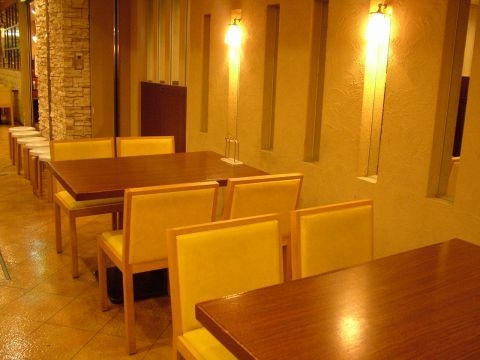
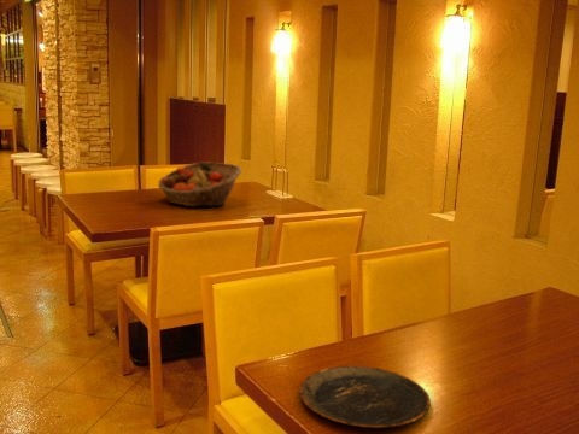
+ plate [298,365,432,429]
+ fruit basket [157,160,242,207]
